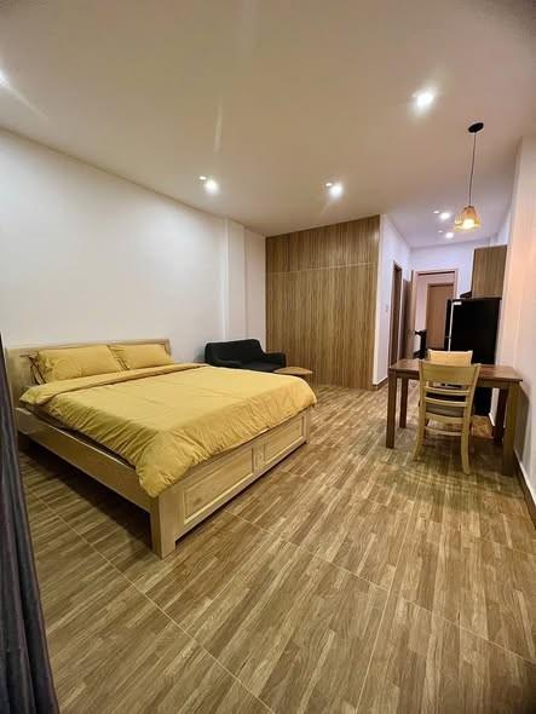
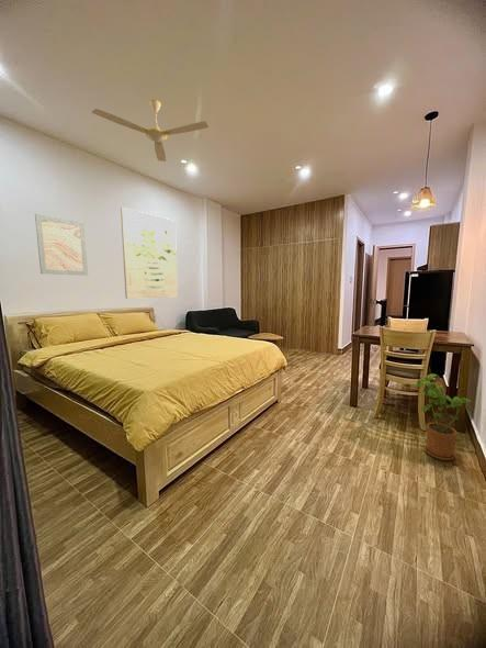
+ wall art [120,206,179,300]
+ house plant [410,372,473,461]
+ ceiling fan [91,99,210,163]
+ wall art [34,213,89,277]
